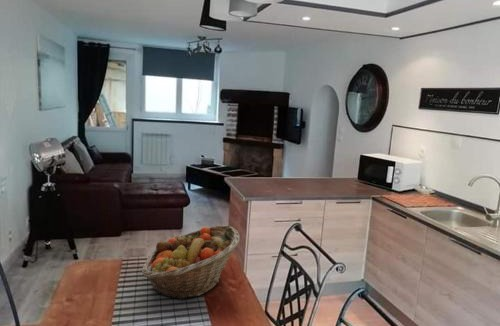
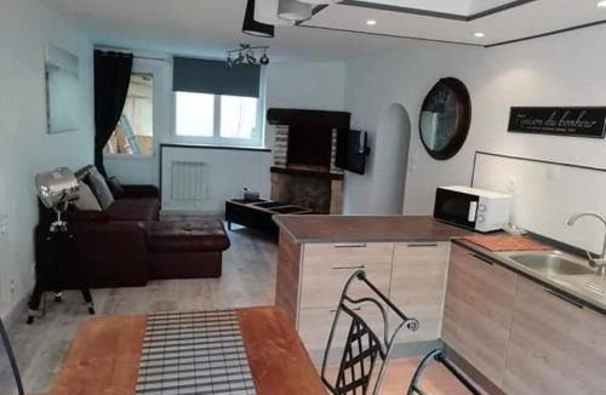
- fruit basket [141,224,241,301]
